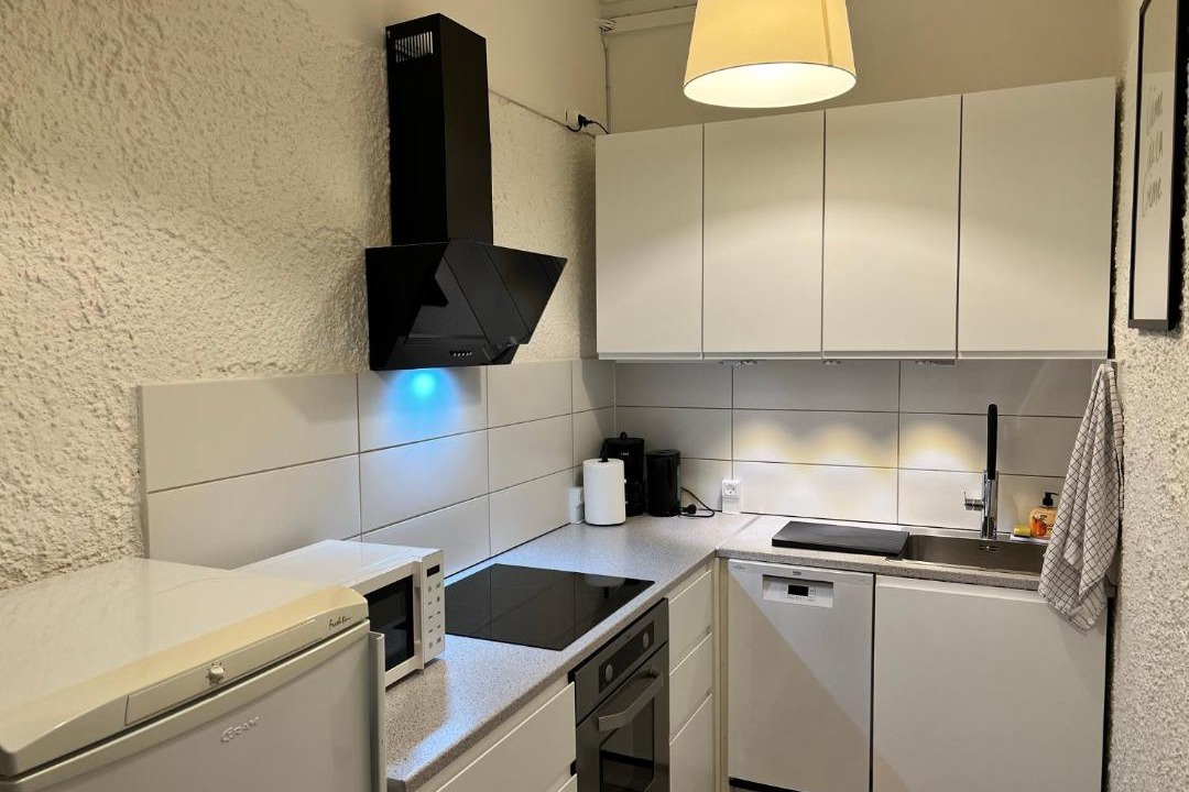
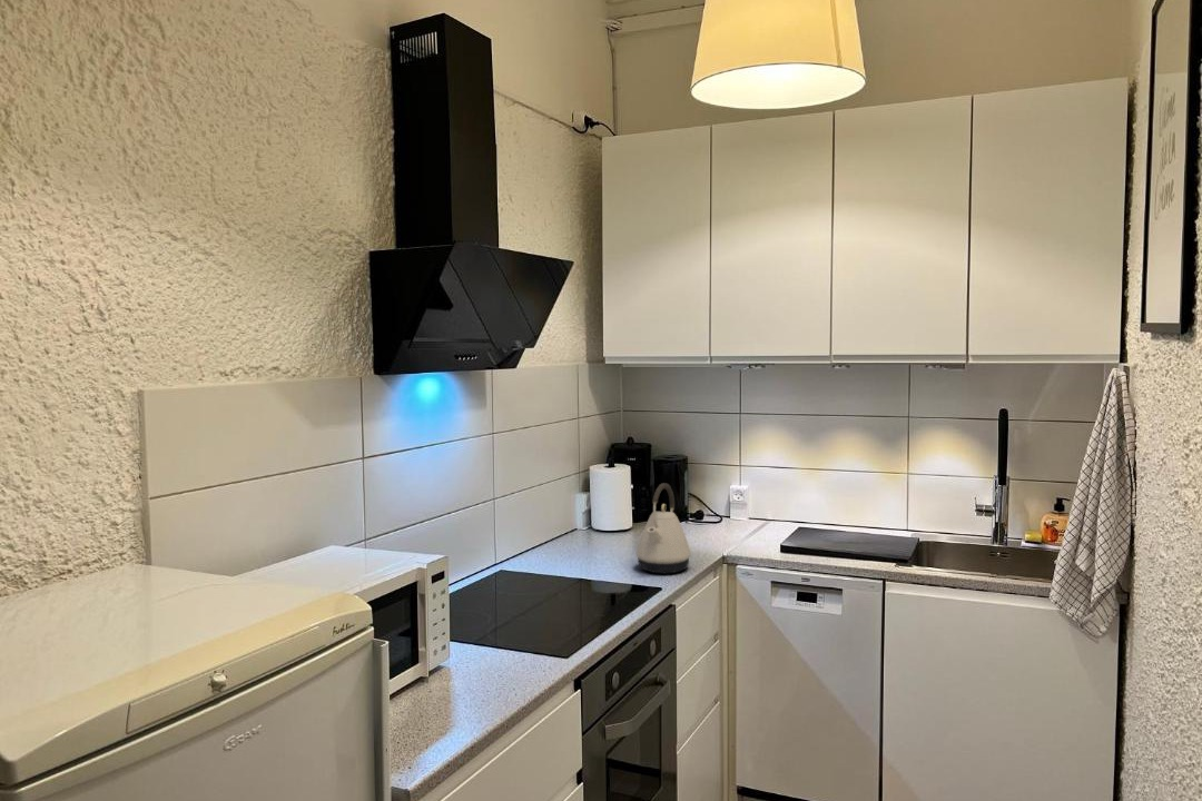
+ kettle [636,482,692,575]
